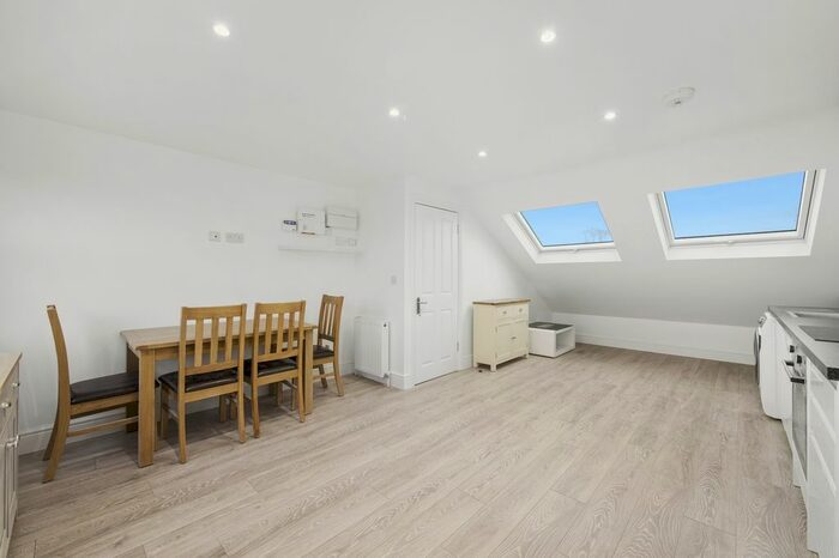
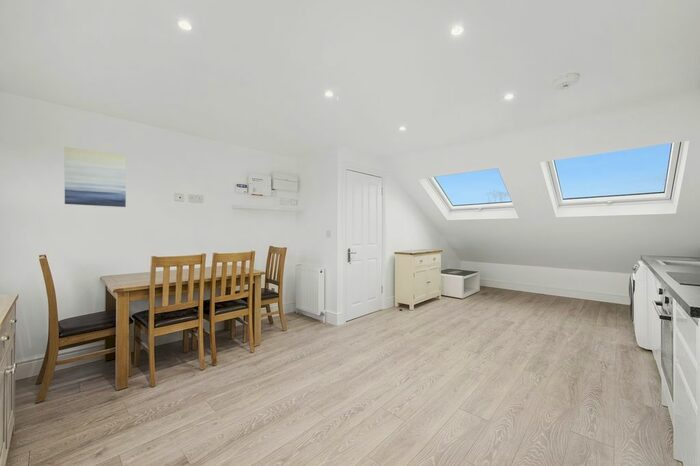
+ wall art [64,146,127,208]
